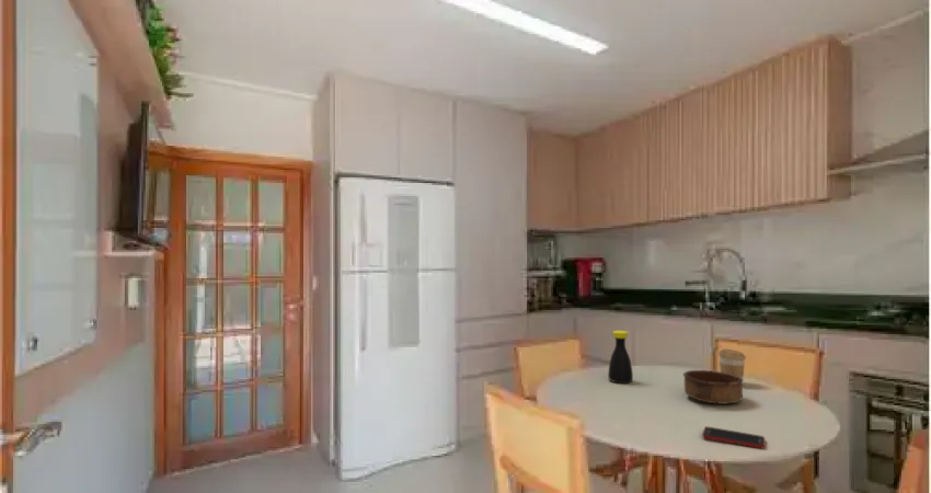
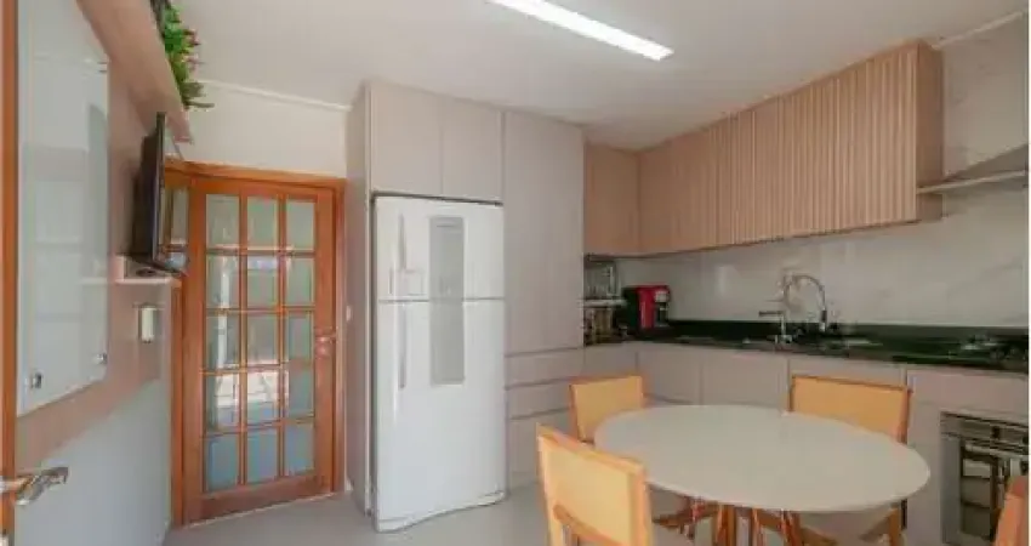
- coffee cup [717,347,747,379]
- cell phone [701,425,766,450]
- bowl [682,369,745,405]
- bottle [607,330,634,385]
